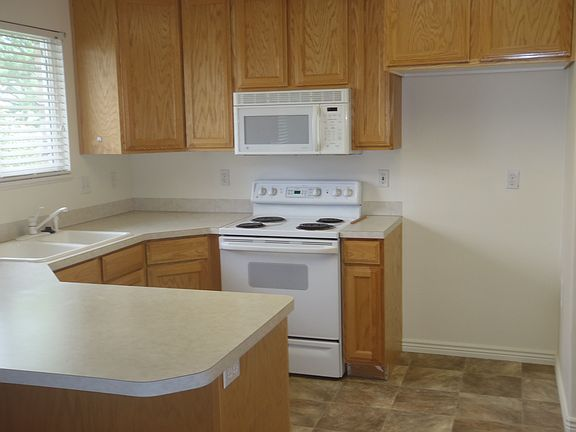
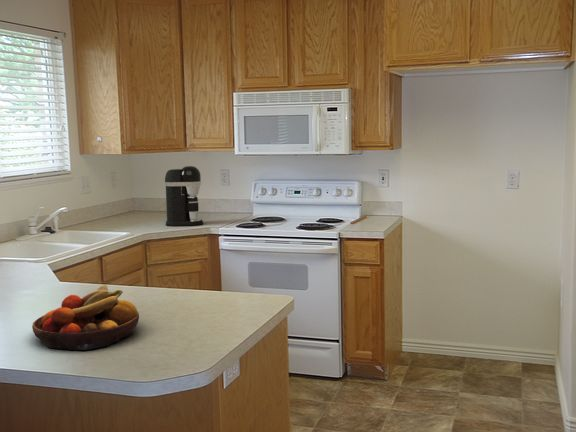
+ coffee maker [164,165,204,227]
+ fruit bowl [31,284,140,351]
